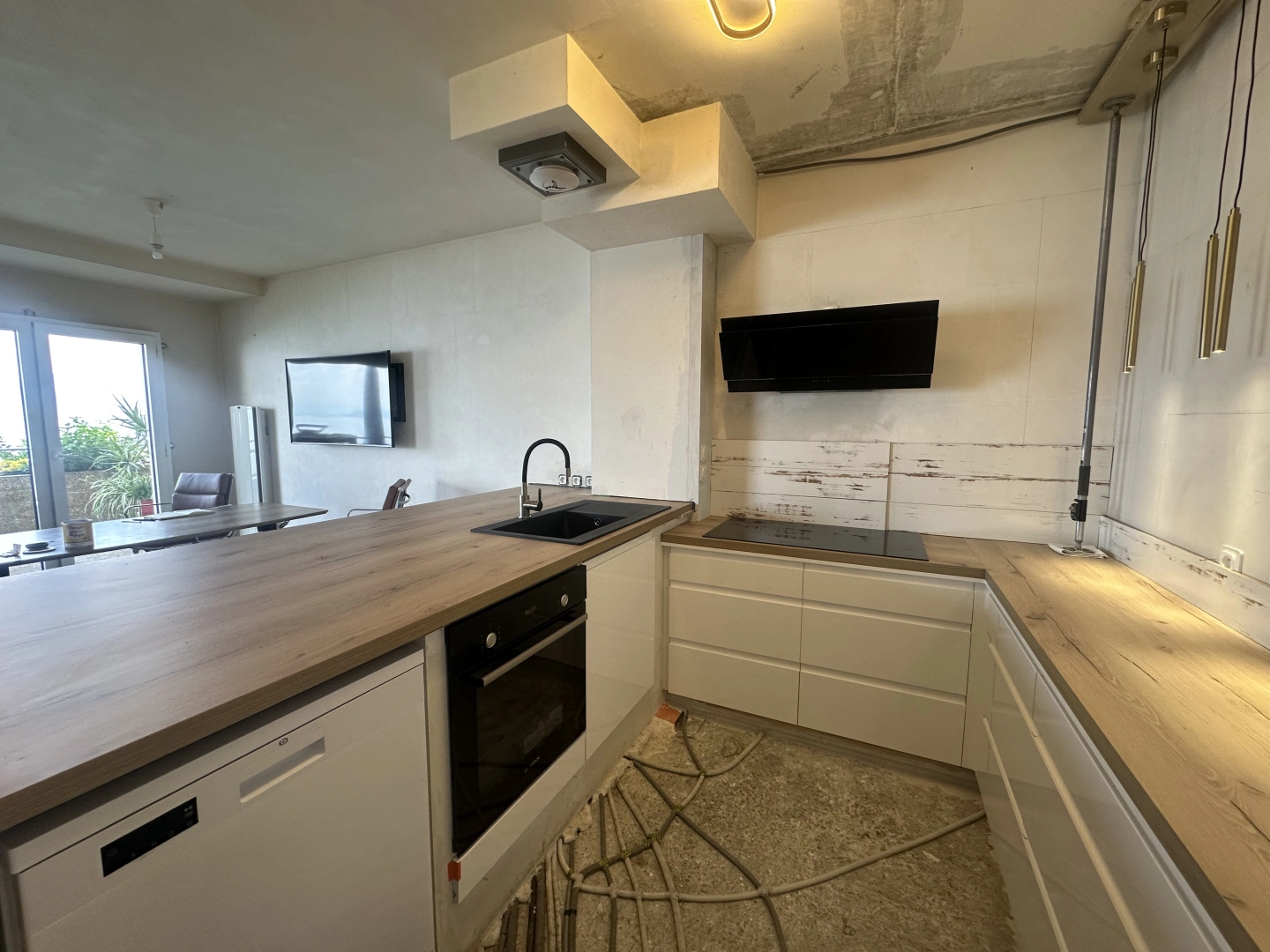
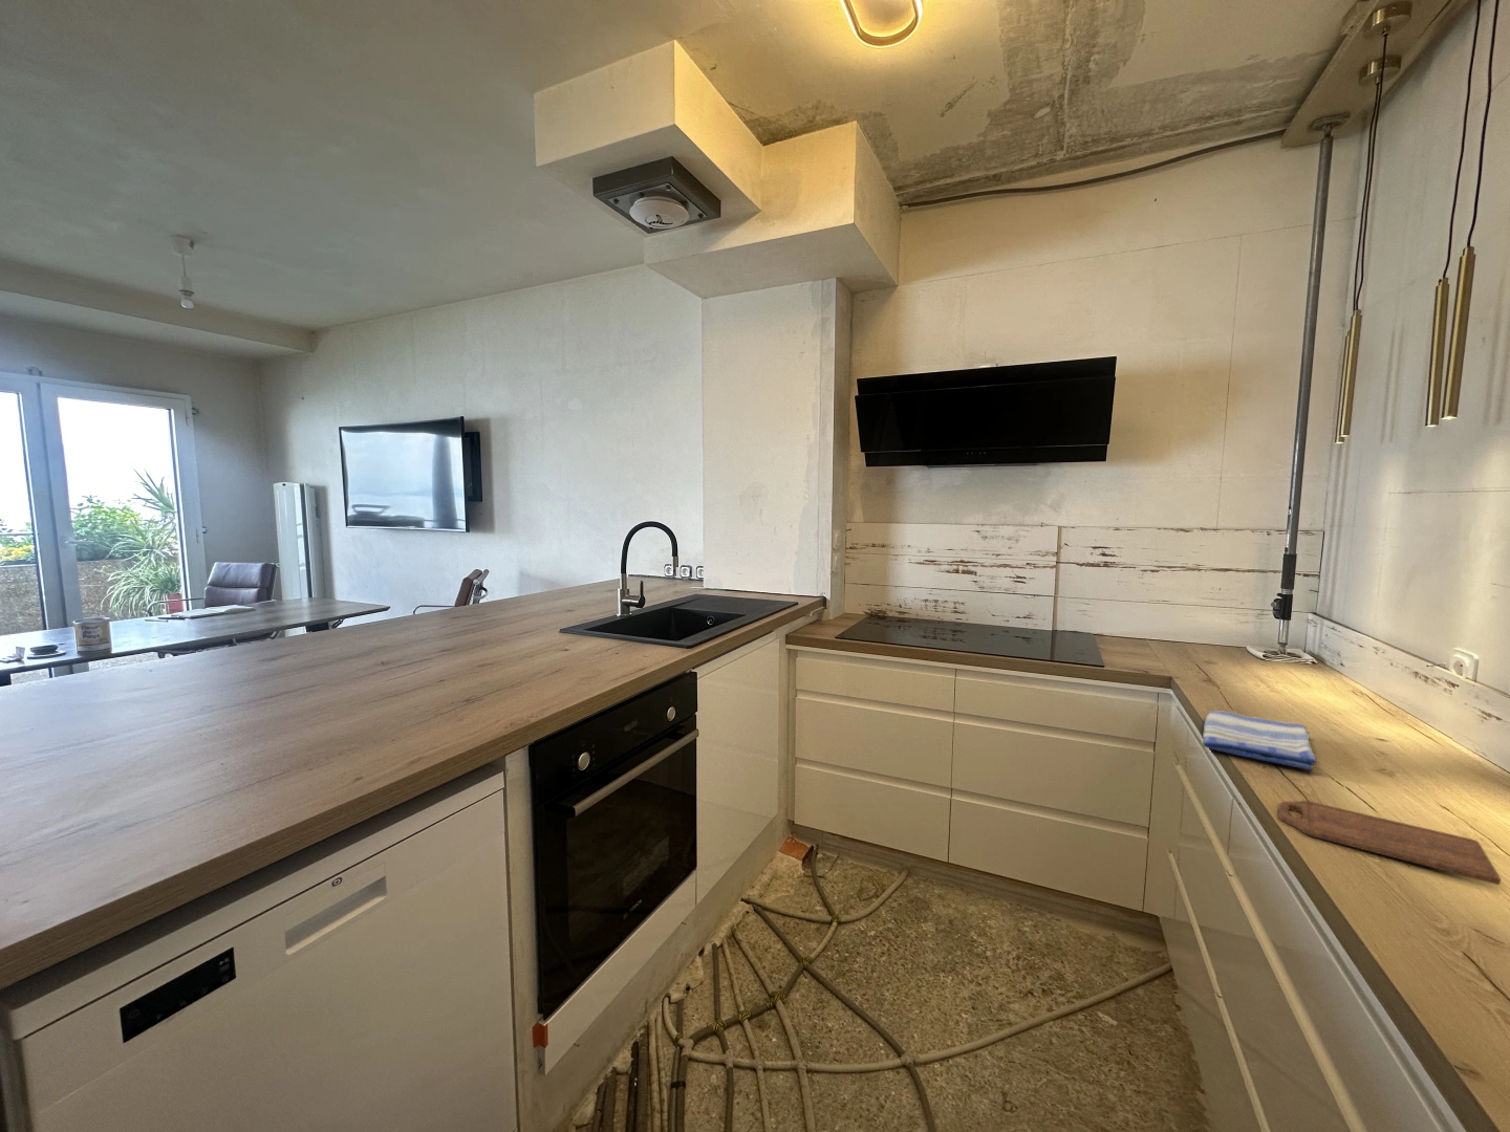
+ cutting board [1278,800,1502,886]
+ dish towel [1202,710,1317,772]
